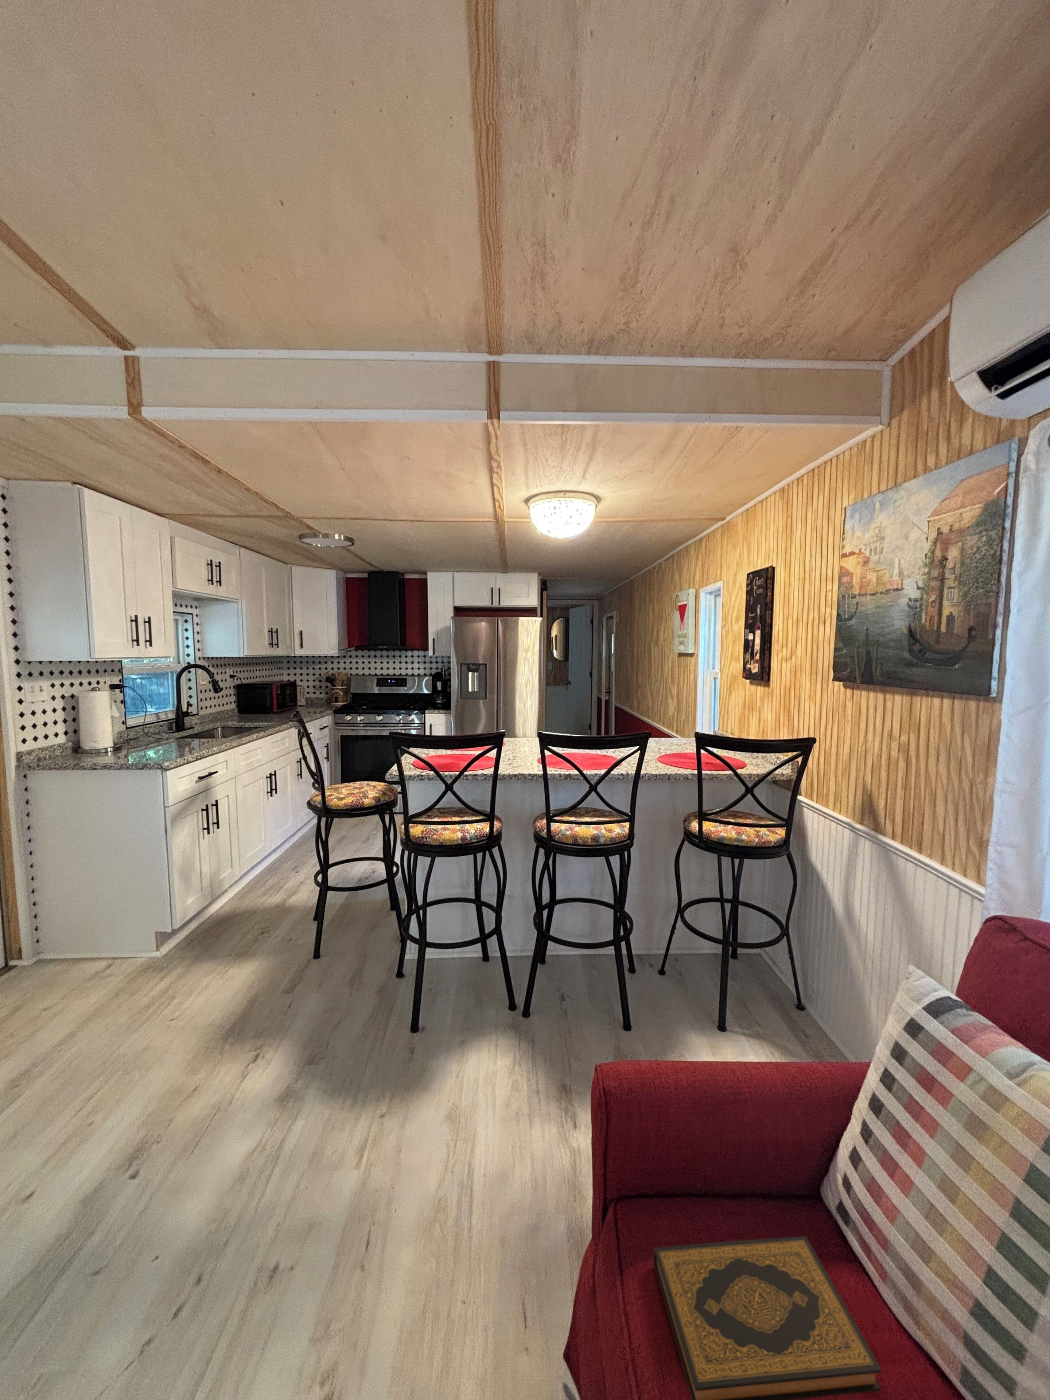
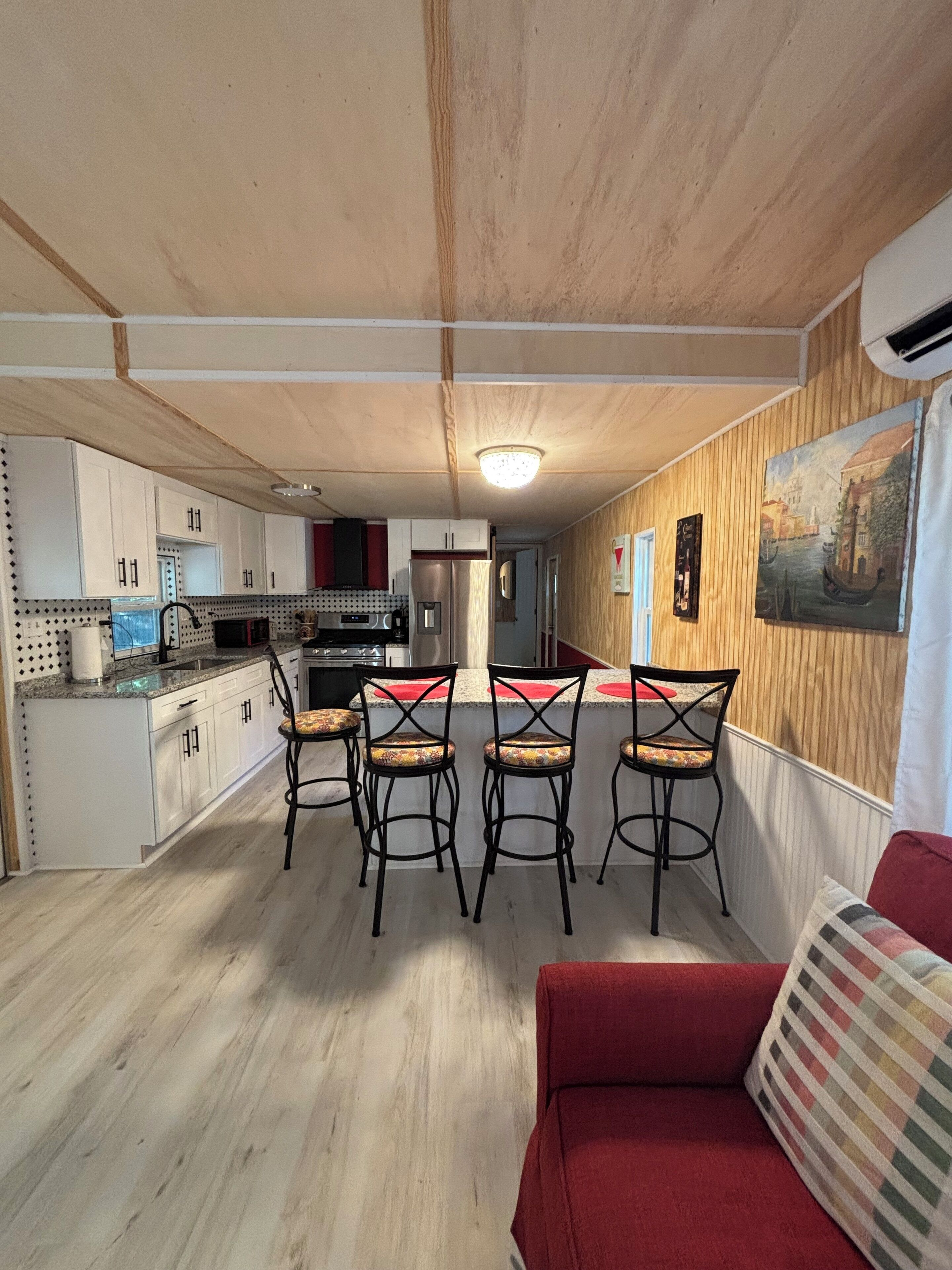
- hardback book [653,1236,882,1400]
